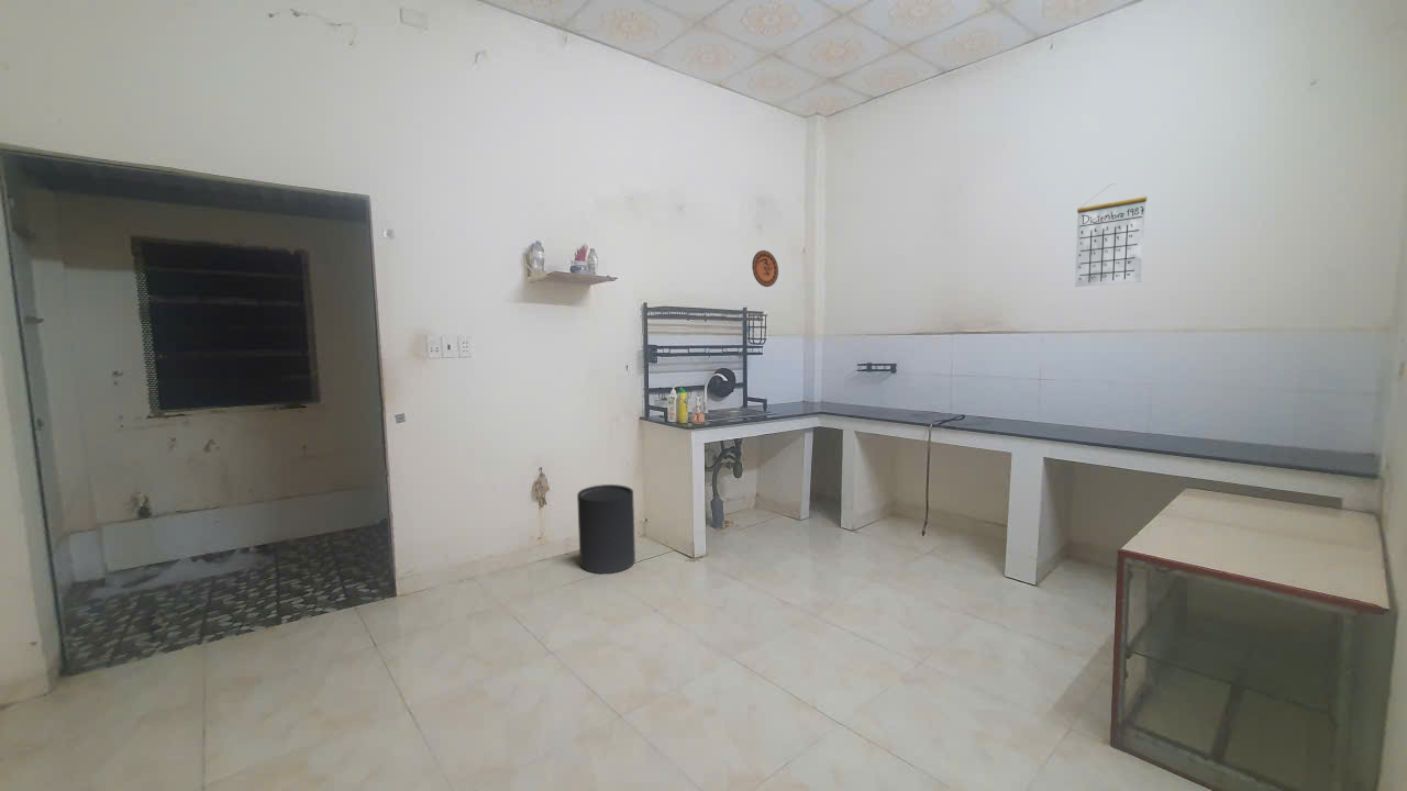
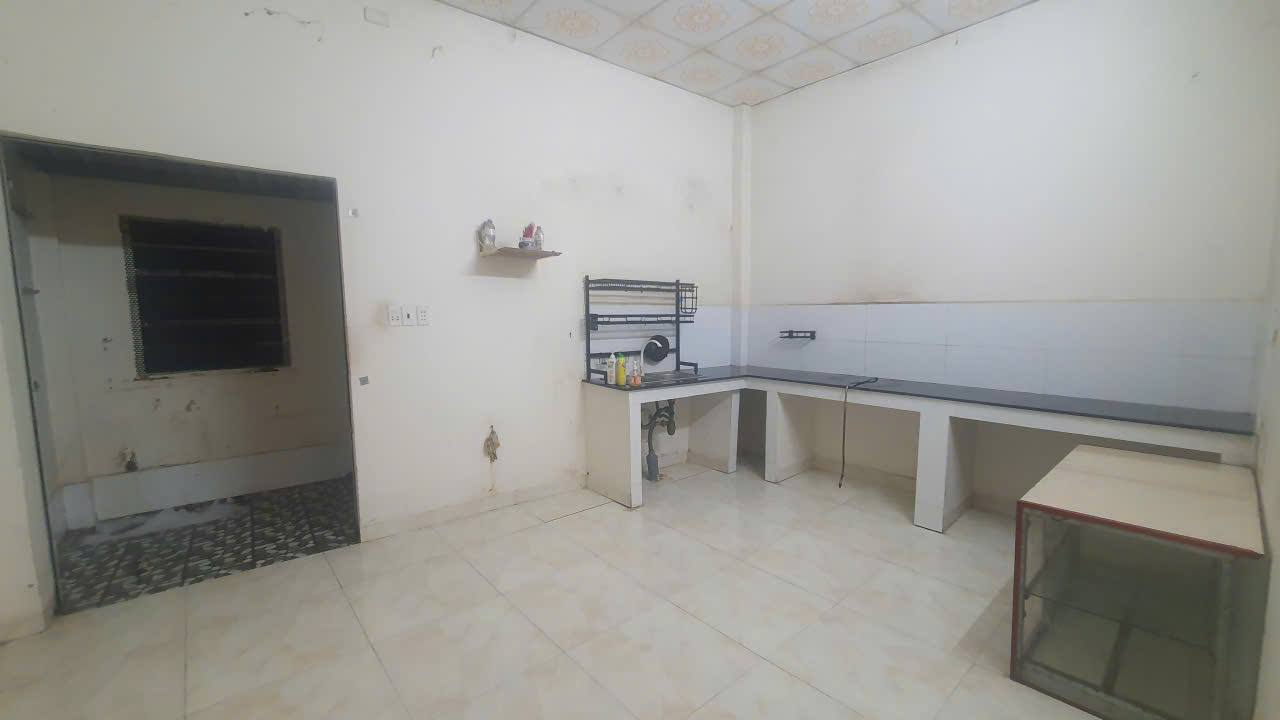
- calendar [1074,182,1148,288]
- decorative plate [751,249,779,288]
- trash can [576,483,636,575]
